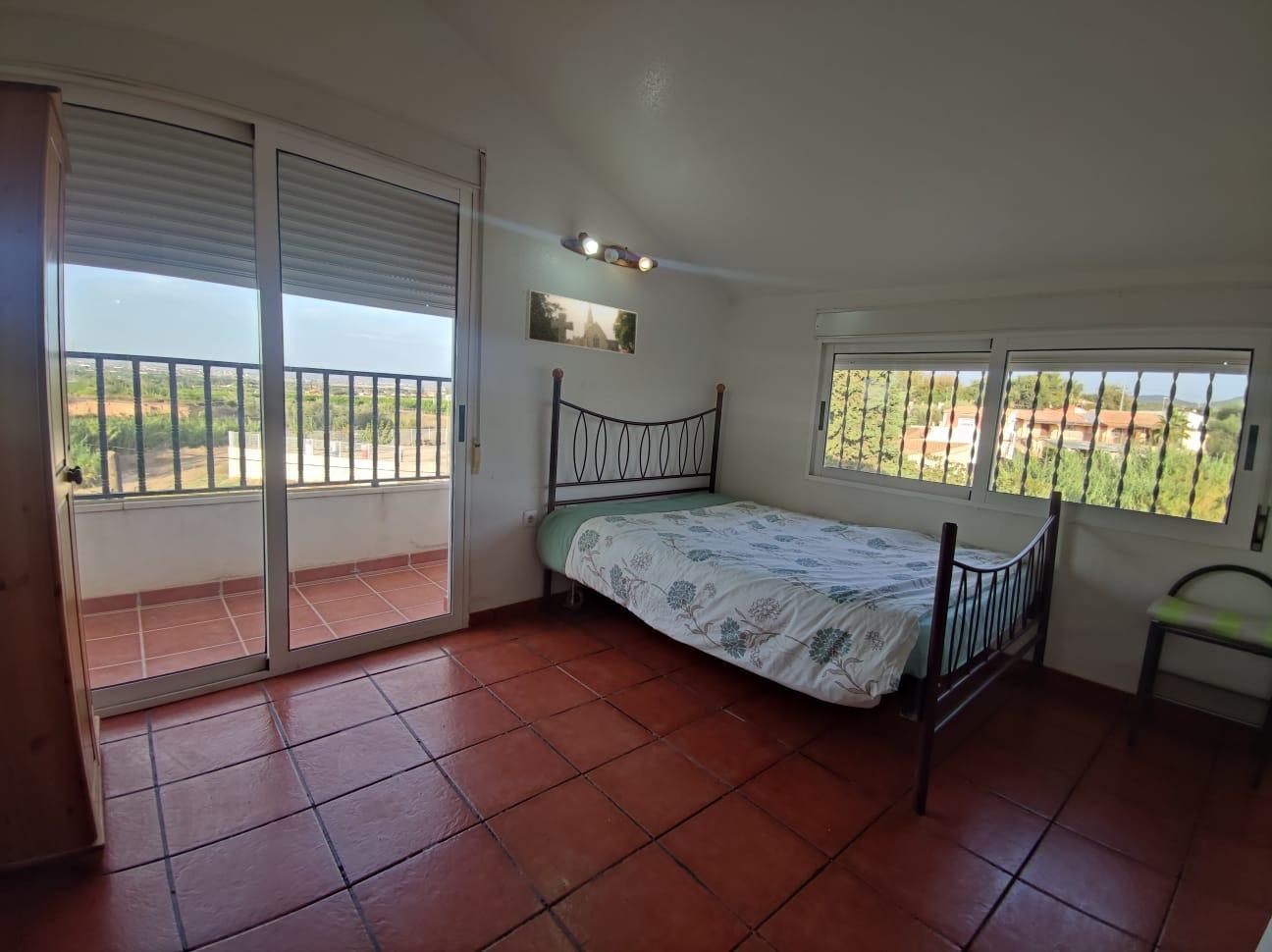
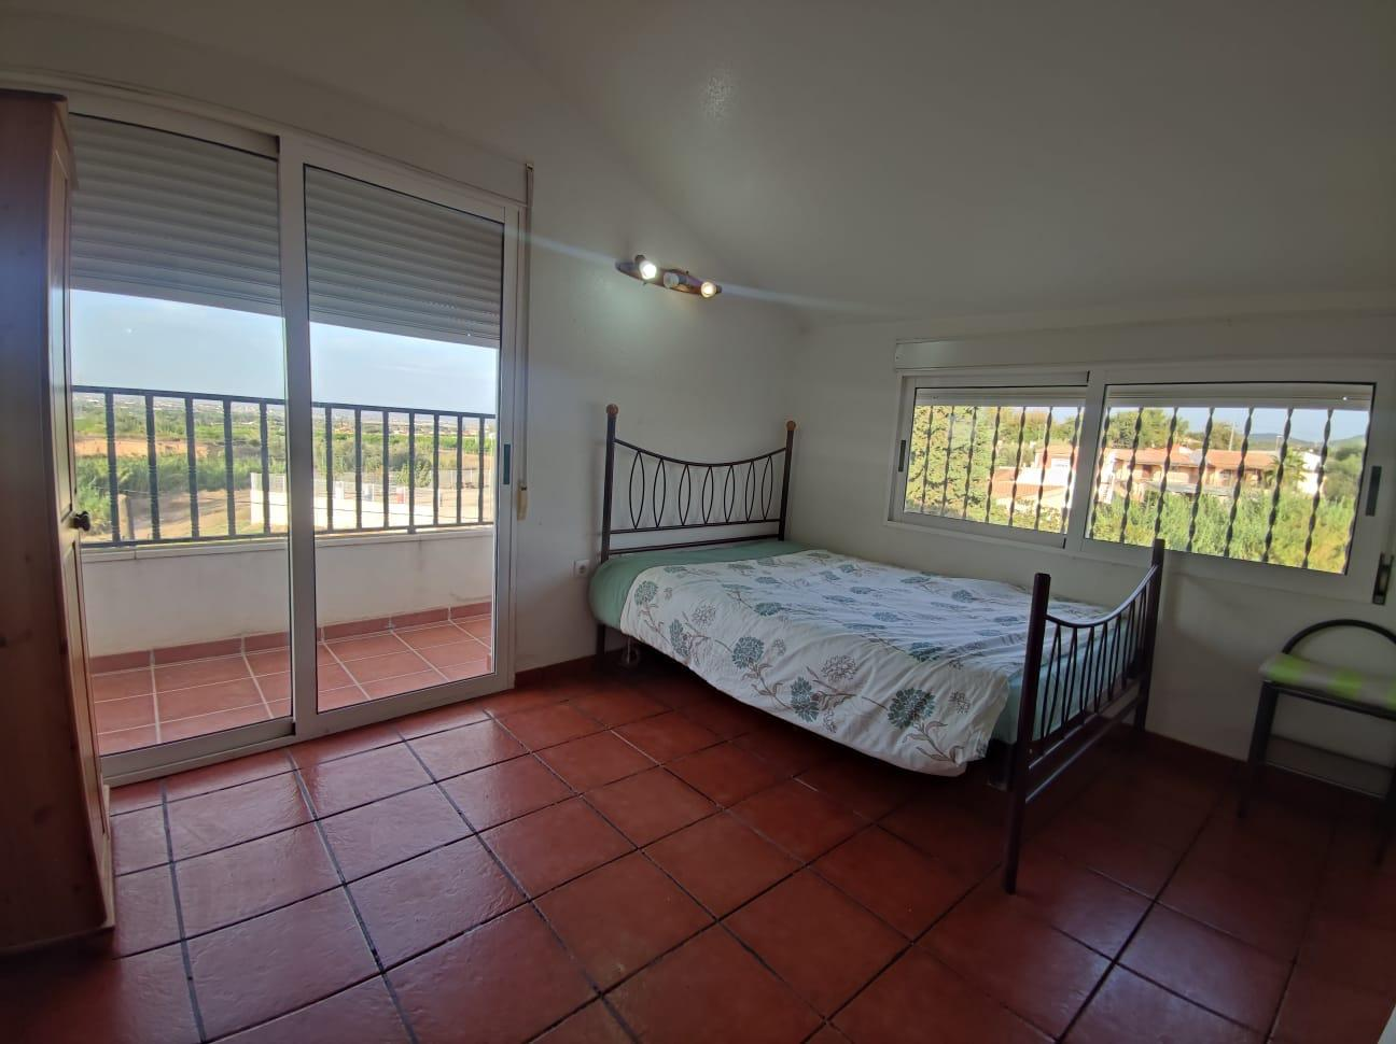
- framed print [524,289,639,356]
